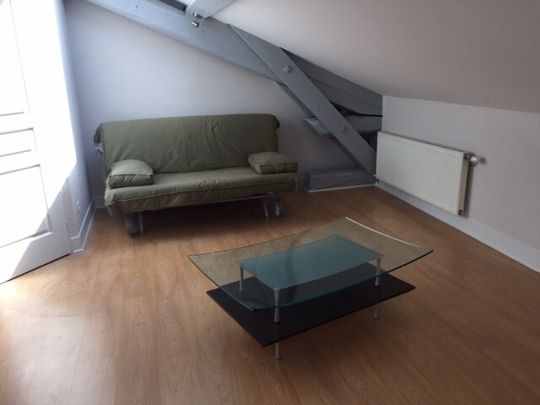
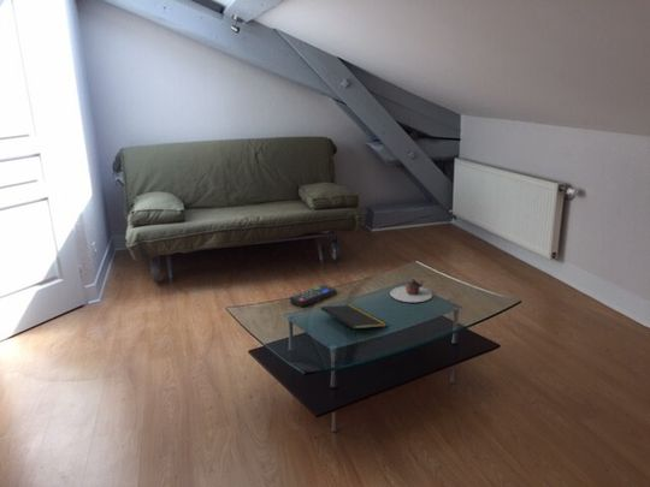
+ teapot [389,274,433,303]
+ remote control [289,284,337,308]
+ notepad [320,304,388,338]
